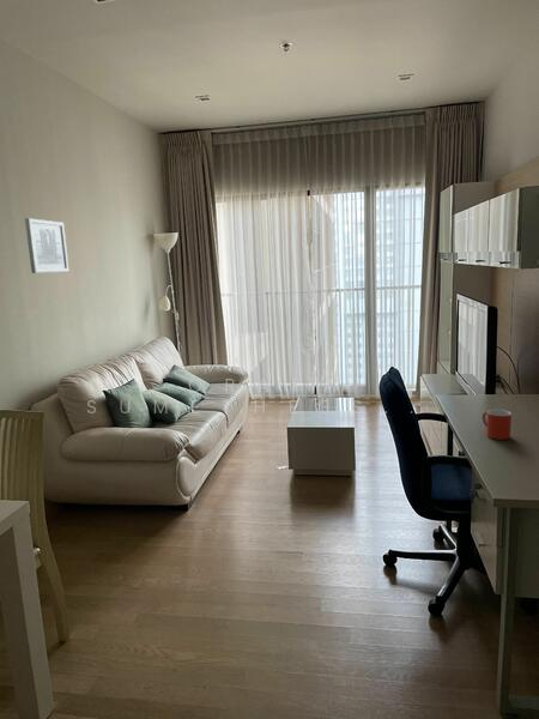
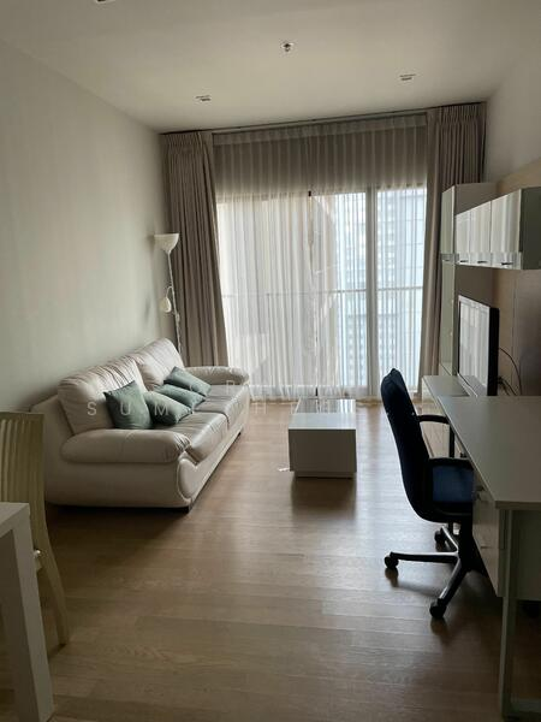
- mug [482,409,513,441]
- wall art [24,217,71,274]
